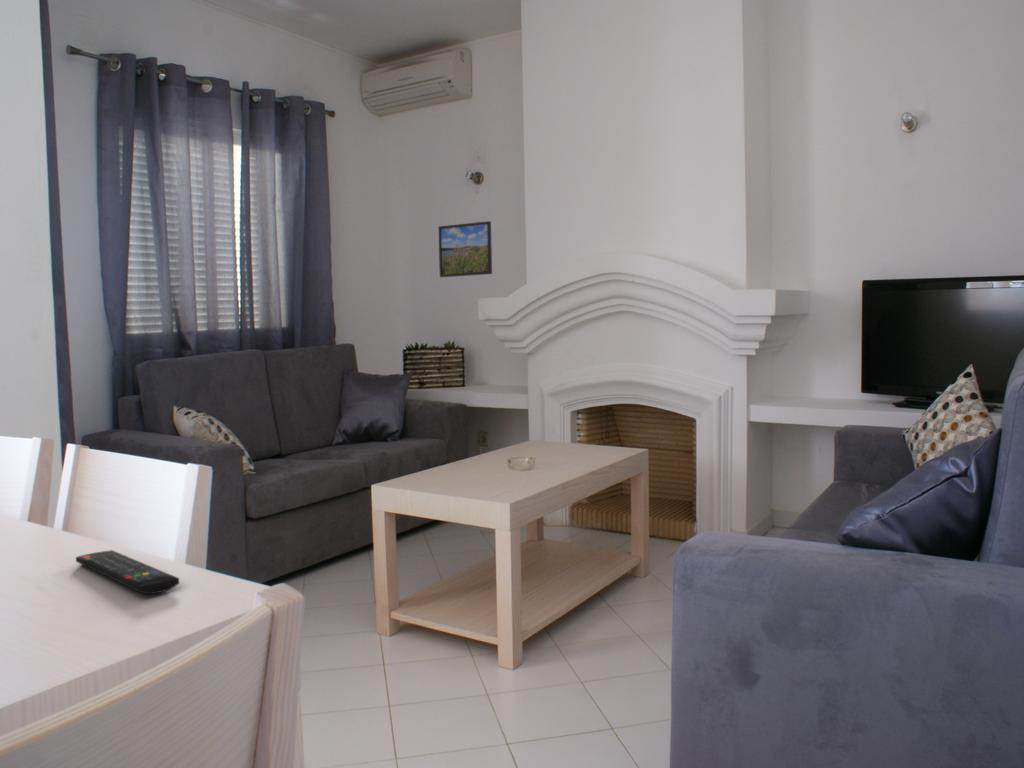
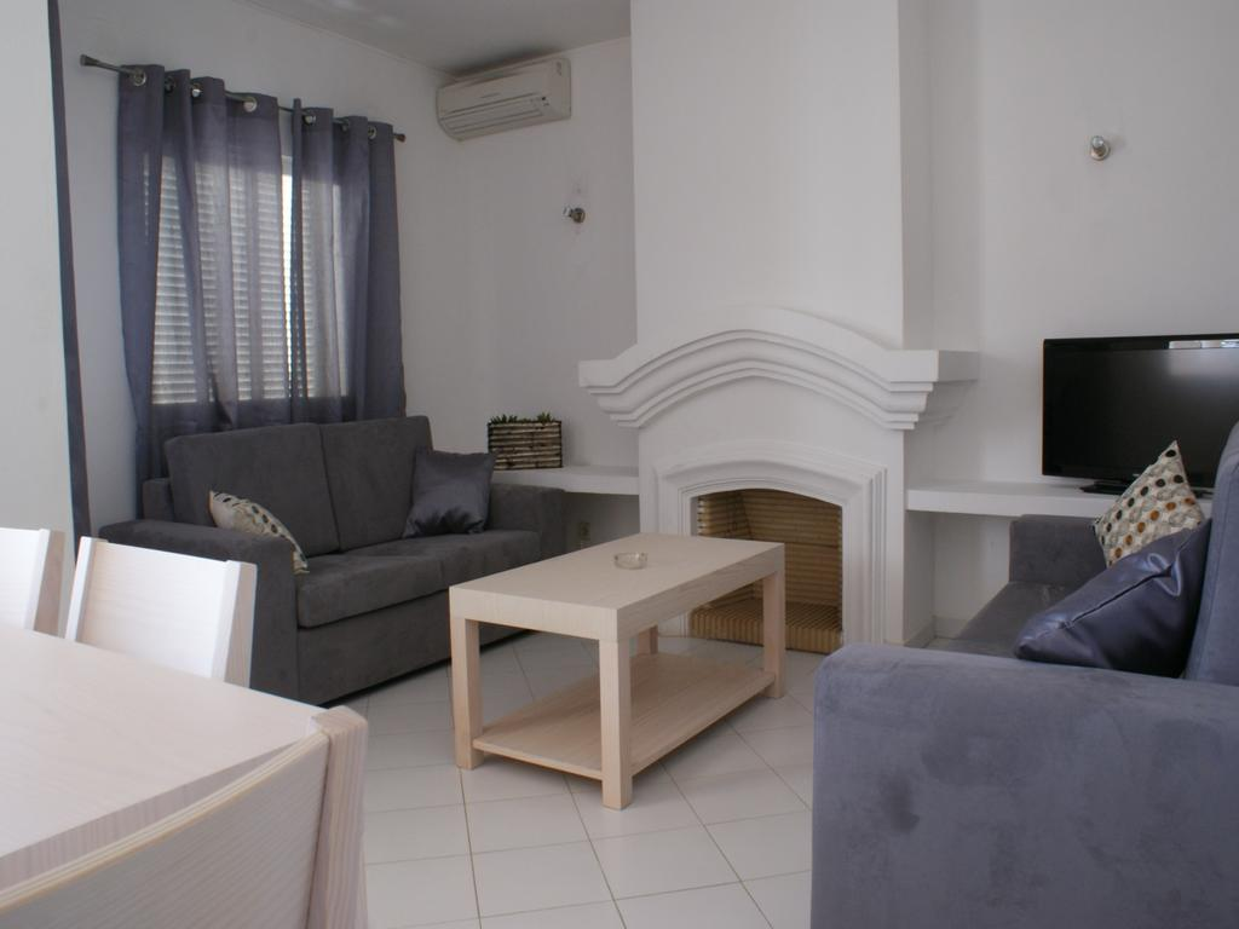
- remote control [75,549,180,595]
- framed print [437,220,493,278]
